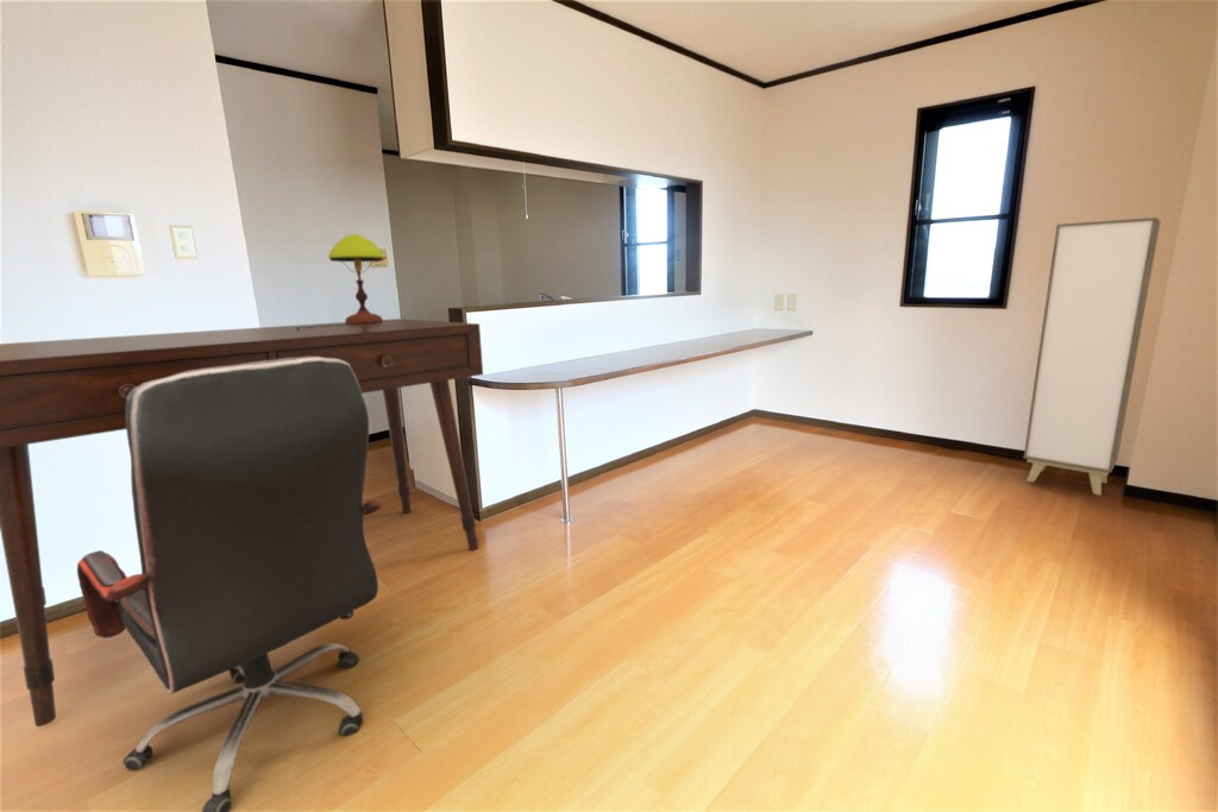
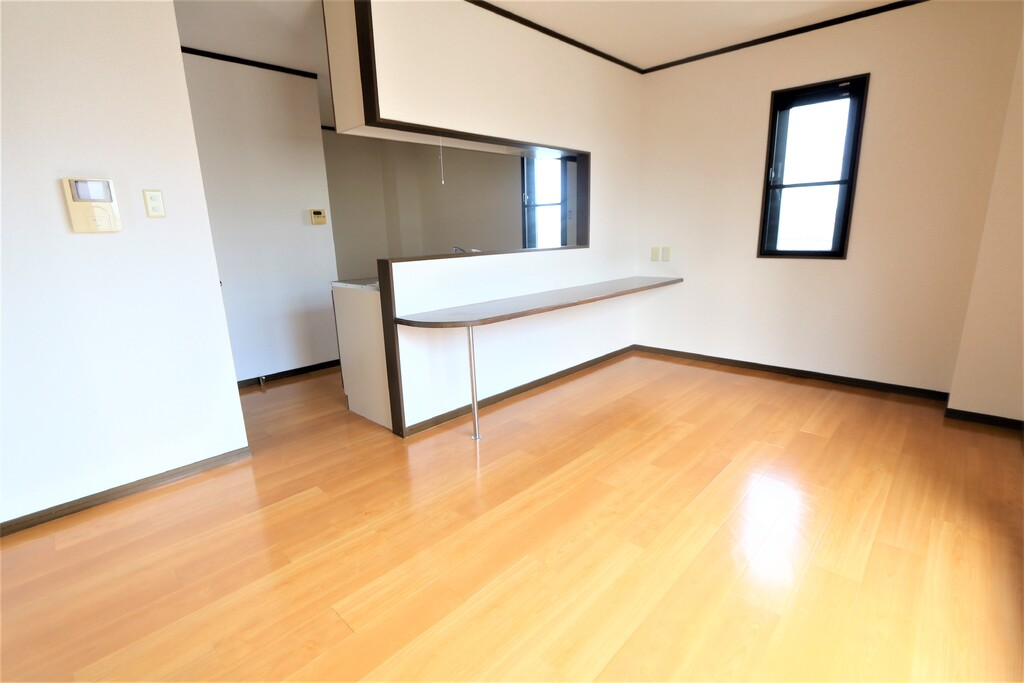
- desk [0,317,484,728]
- office chair [76,357,382,812]
- table lamp [296,233,385,331]
- cabinet [1023,216,1162,497]
